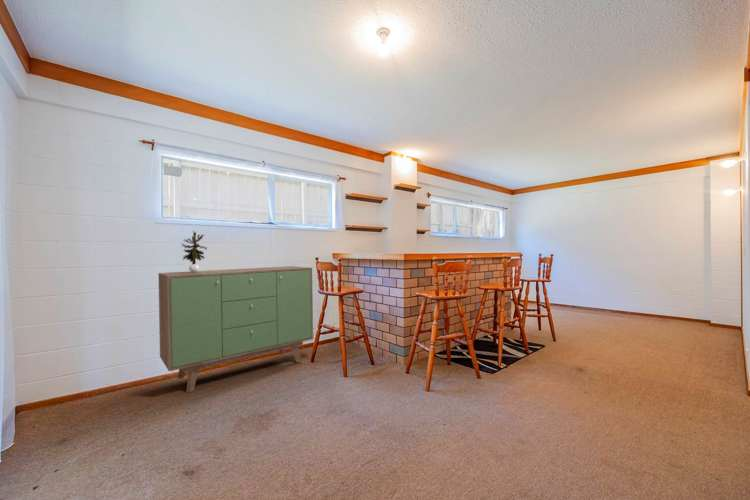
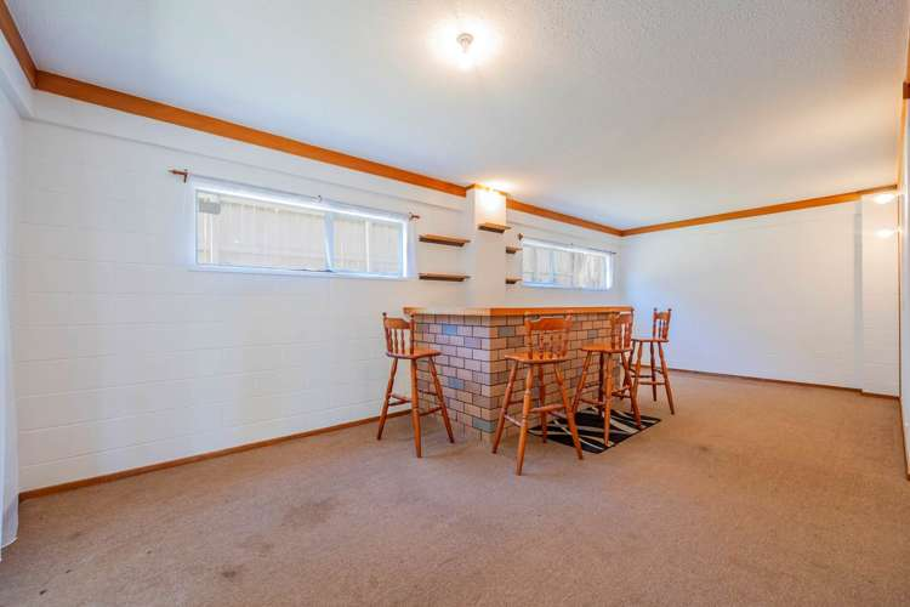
- potted plant [181,230,208,272]
- sideboard [157,265,314,393]
